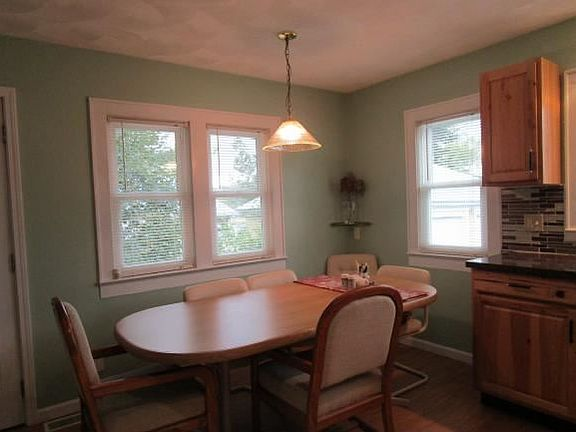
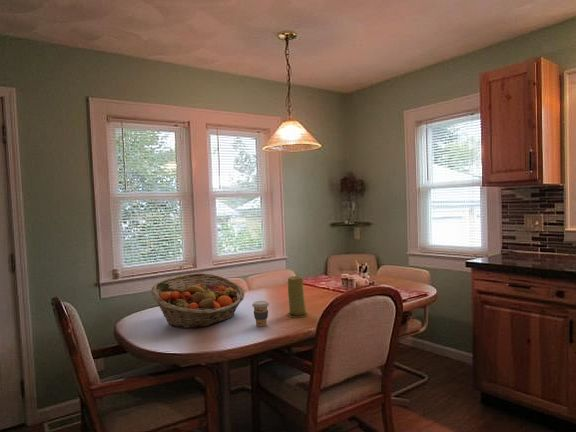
+ fruit basket [150,272,245,329]
+ candle [286,275,309,318]
+ coffee cup [251,300,270,327]
